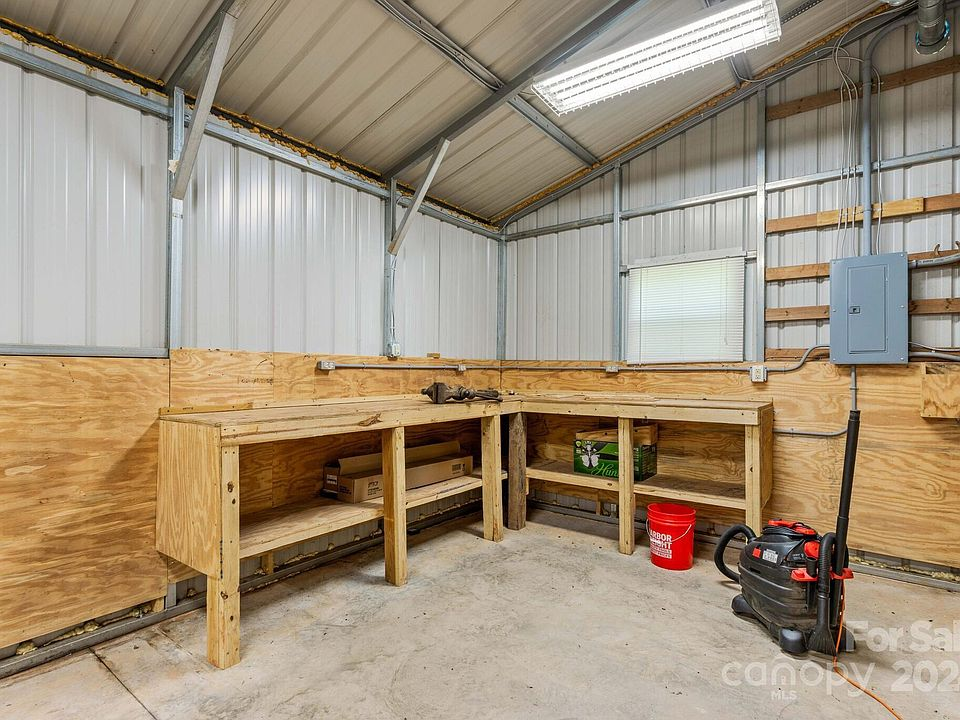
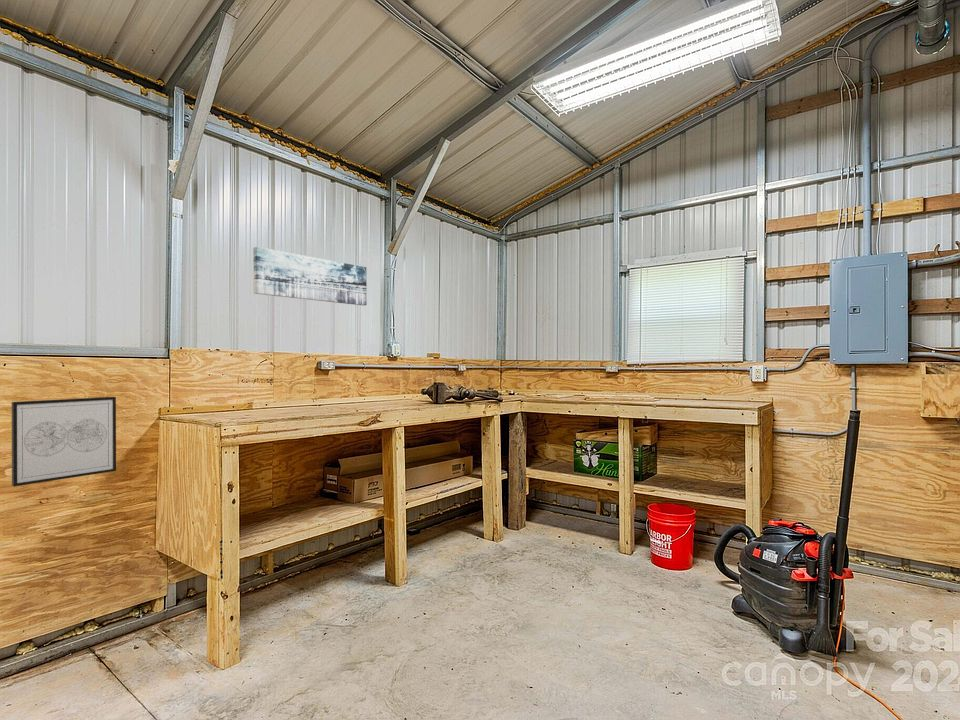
+ wall art [252,246,368,306]
+ wall art [11,396,117,487]
